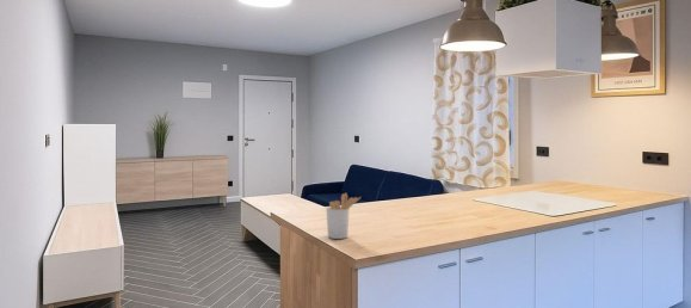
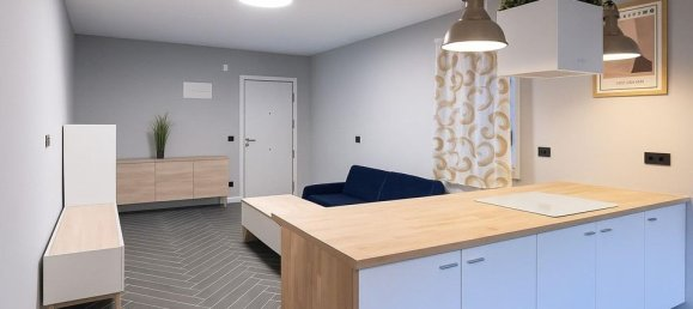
- utensil holder [325,192,362,240]
